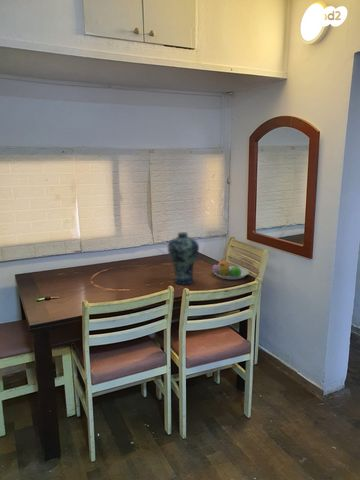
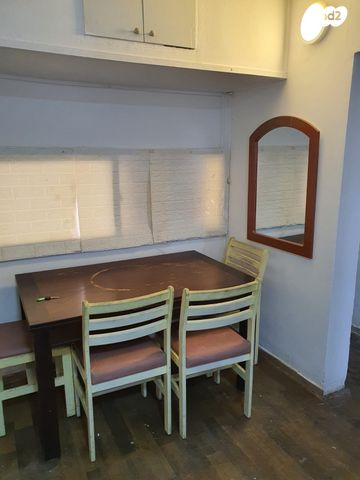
- fruit bowl [212,259,250,280]
- vase [167,231,200,286]
